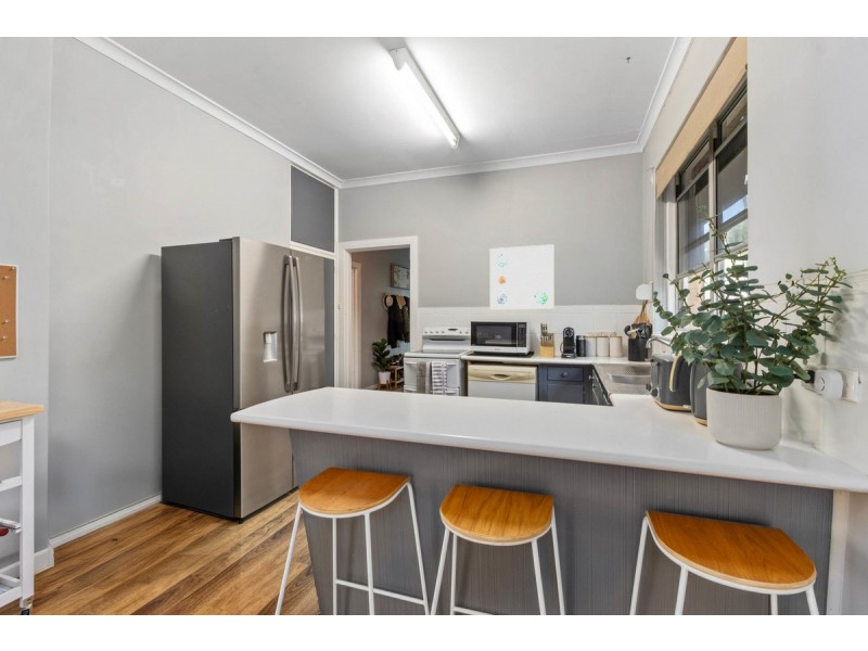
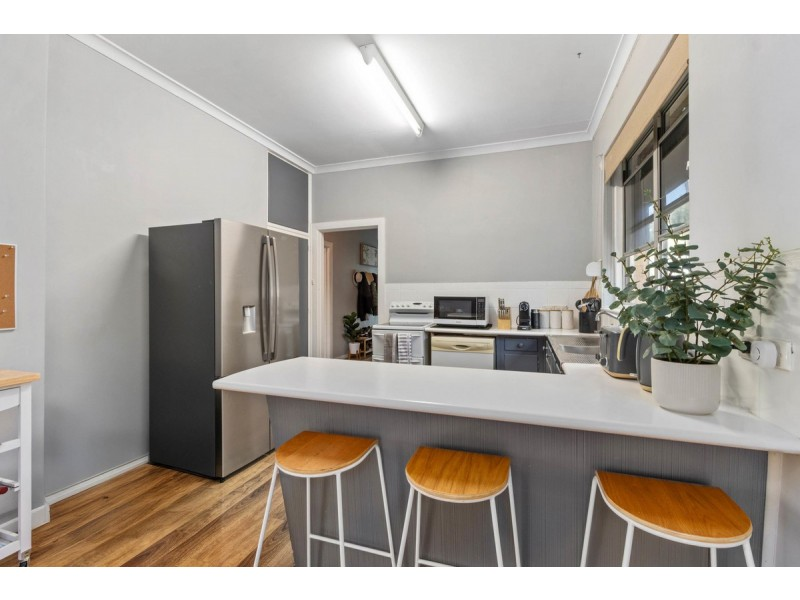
- wall art [489,243,556,310]
